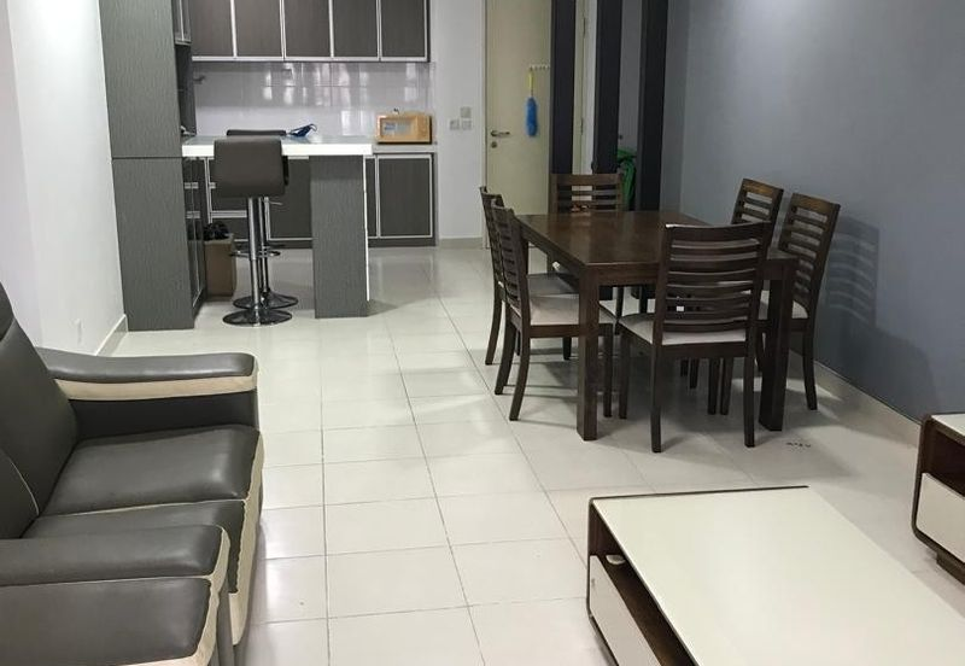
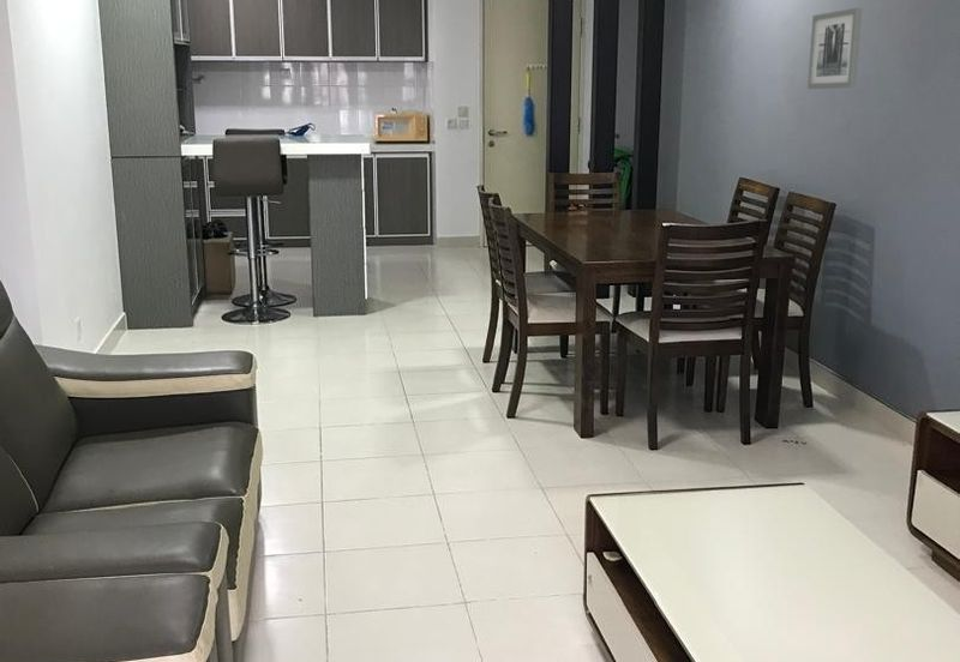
+ wall art [806,7,863,90]
